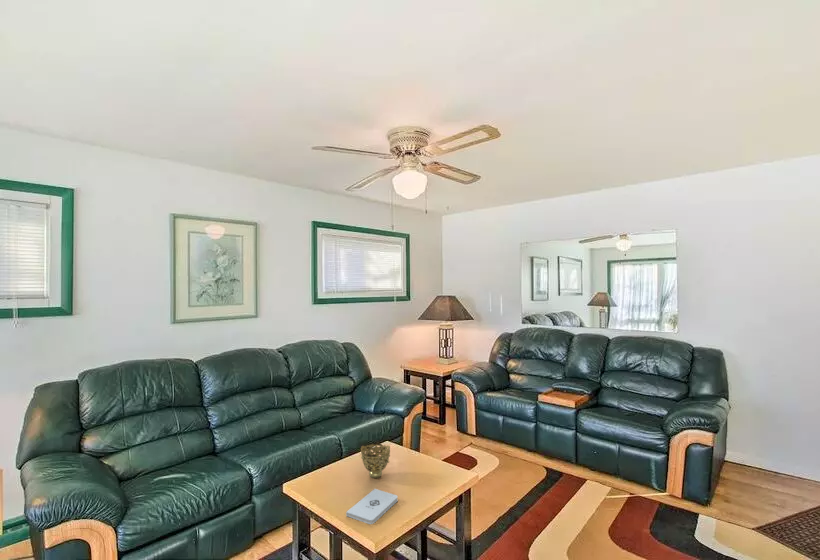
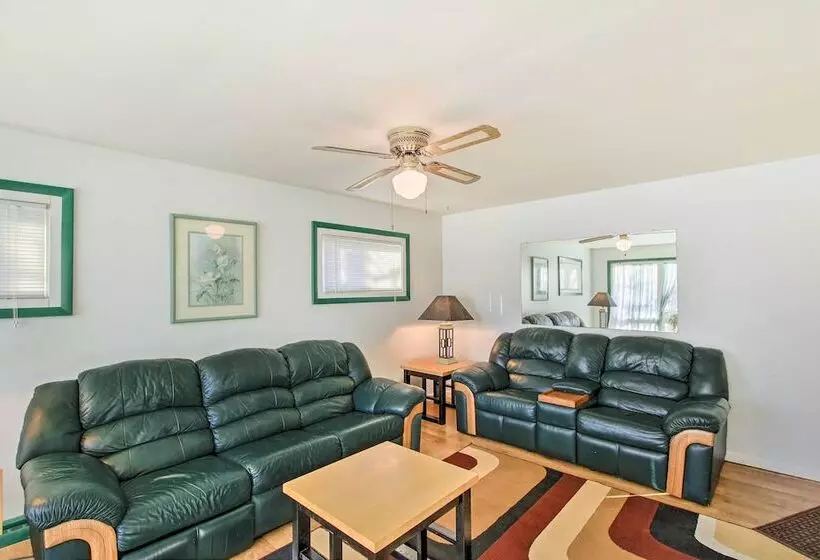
- decorative bowl [360,442,391,479]
- notepad [345,488,399,525]
